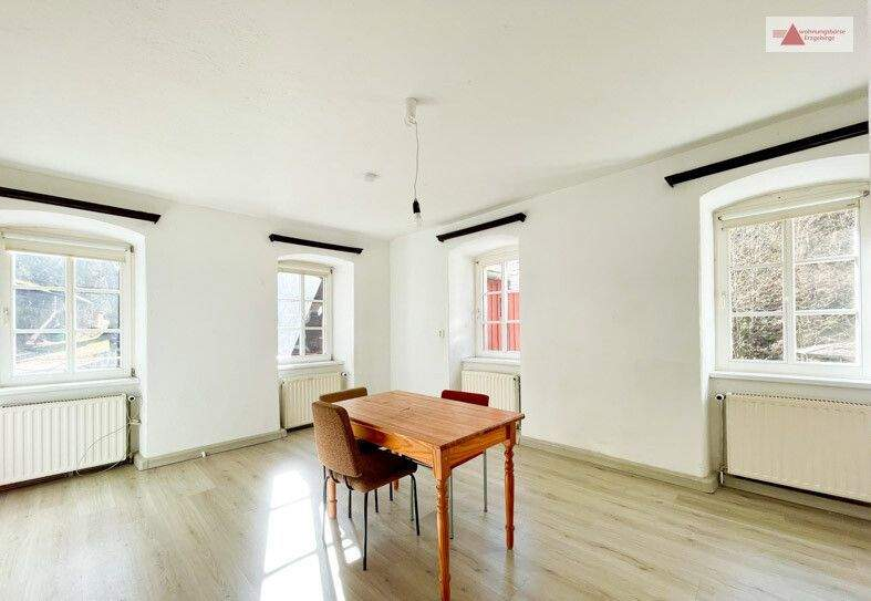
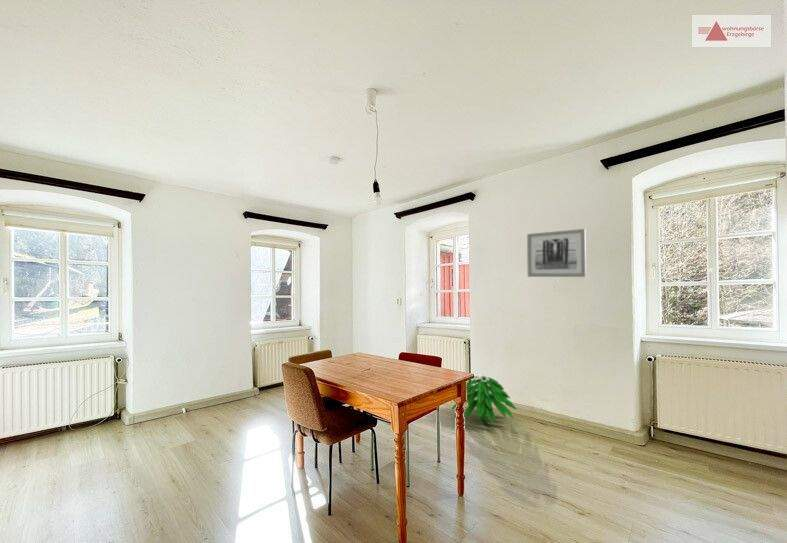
+ wall art [526,228,587,278]
+ indoor plant [451,375,518,425]
